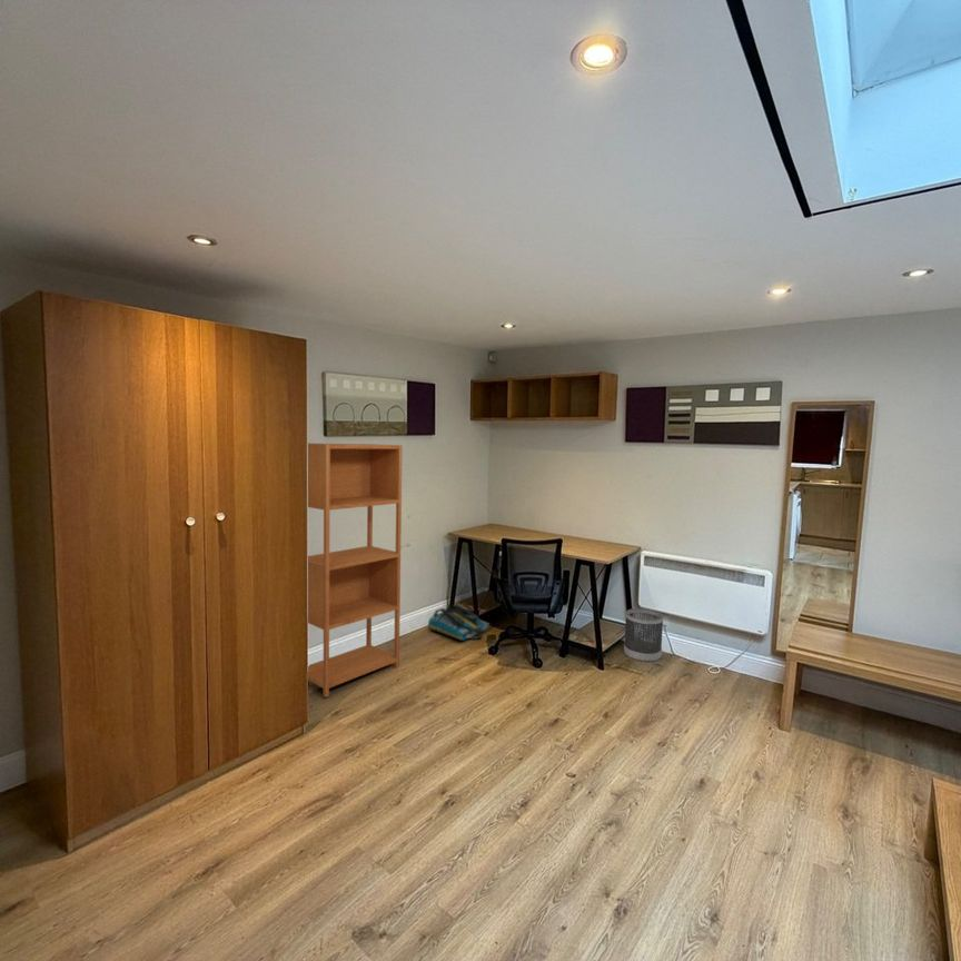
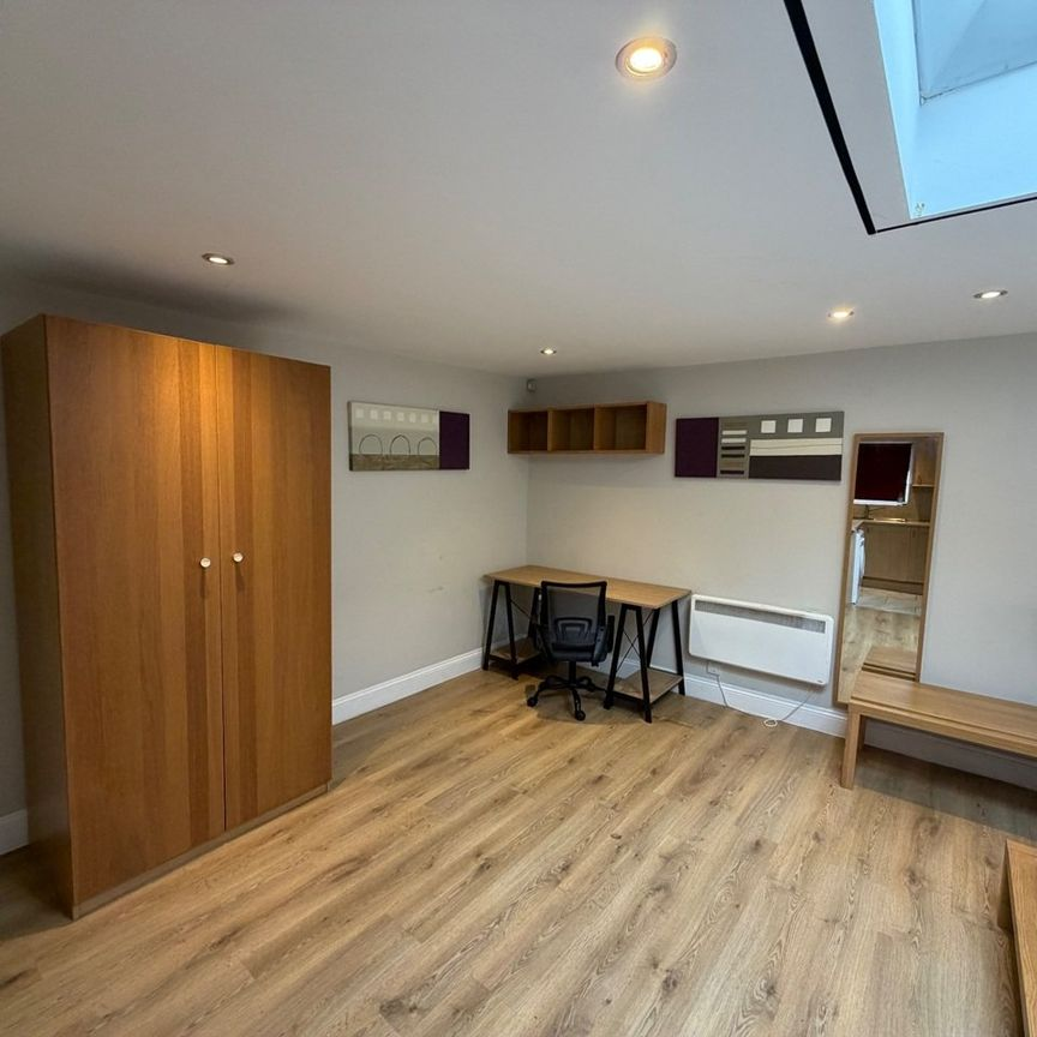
- bookcase [307,443,404,699]
- tote bag [427,604,491,642]
- wastebasket [623,607,665,663]
